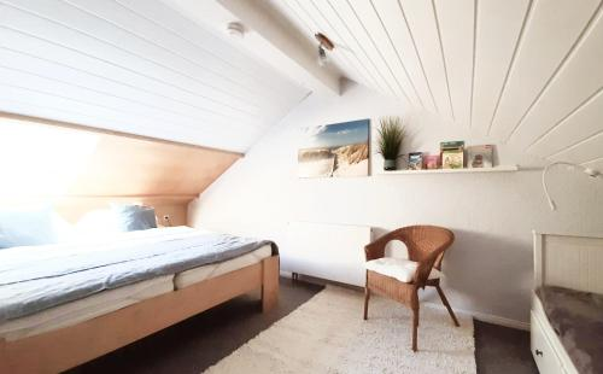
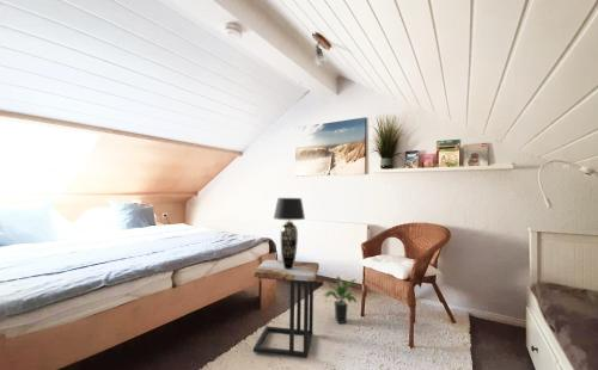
+ potted plant [323,276,358,325]
+ table lamp [273,197,306,270]
+ side table [251,259,321,360]
